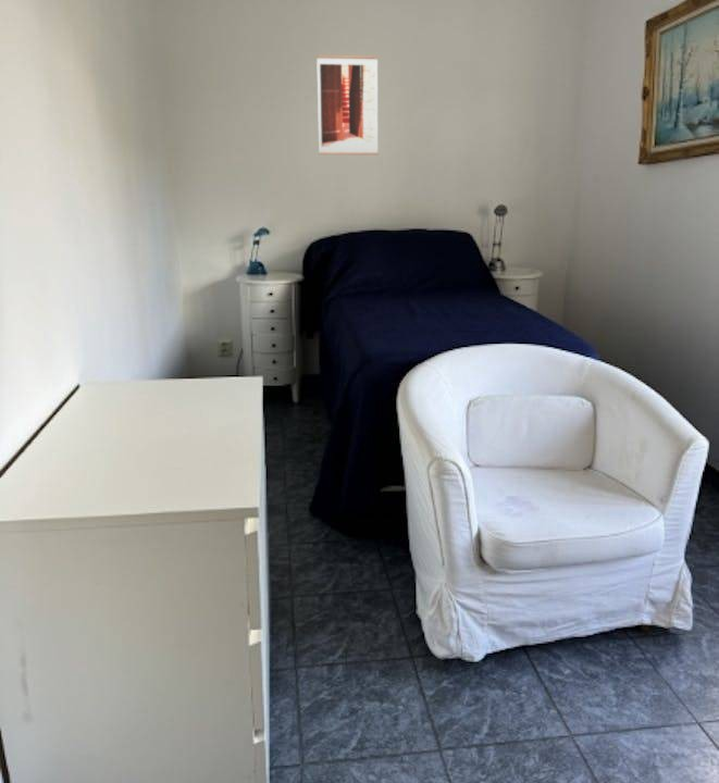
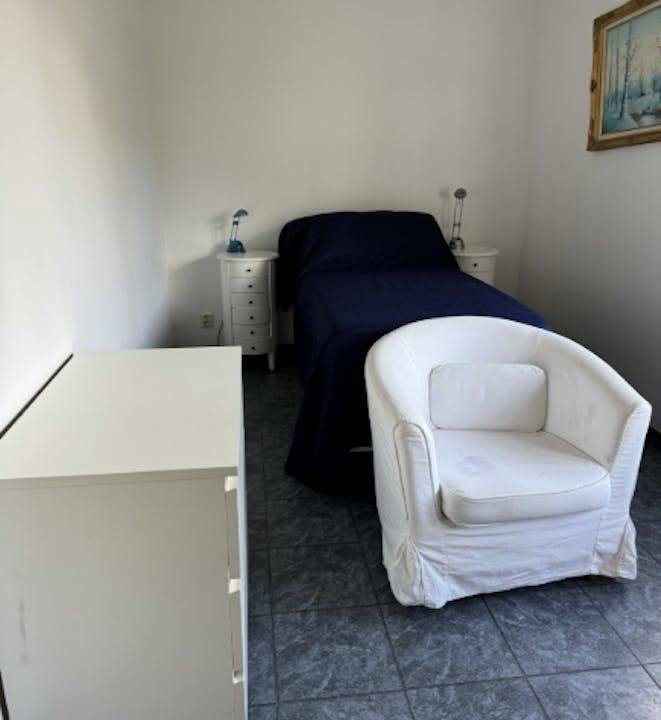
- wall art [315,54,379,156]
